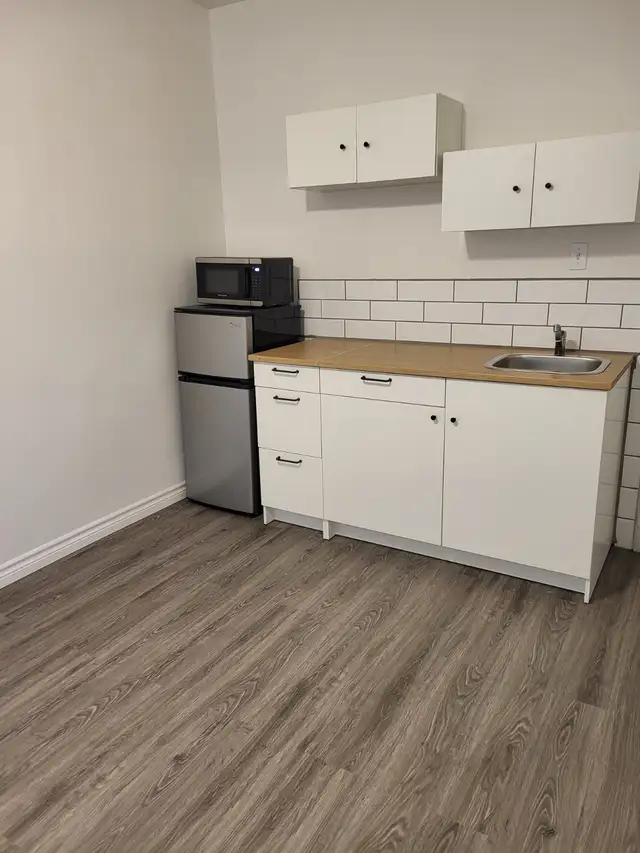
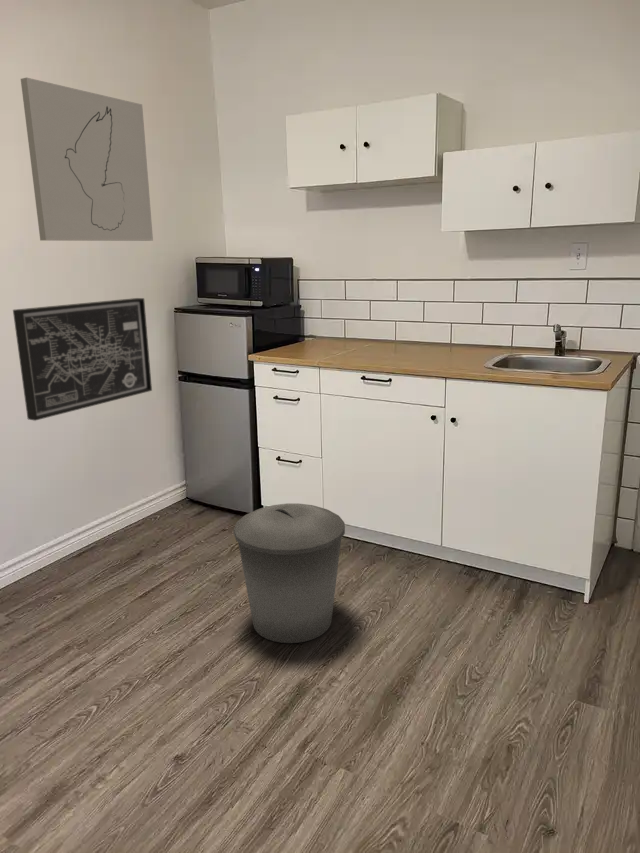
+ wall art [20,76,154,242]
+ wall art [12,297,153,422]
+ trash can [233,502,346,644]
